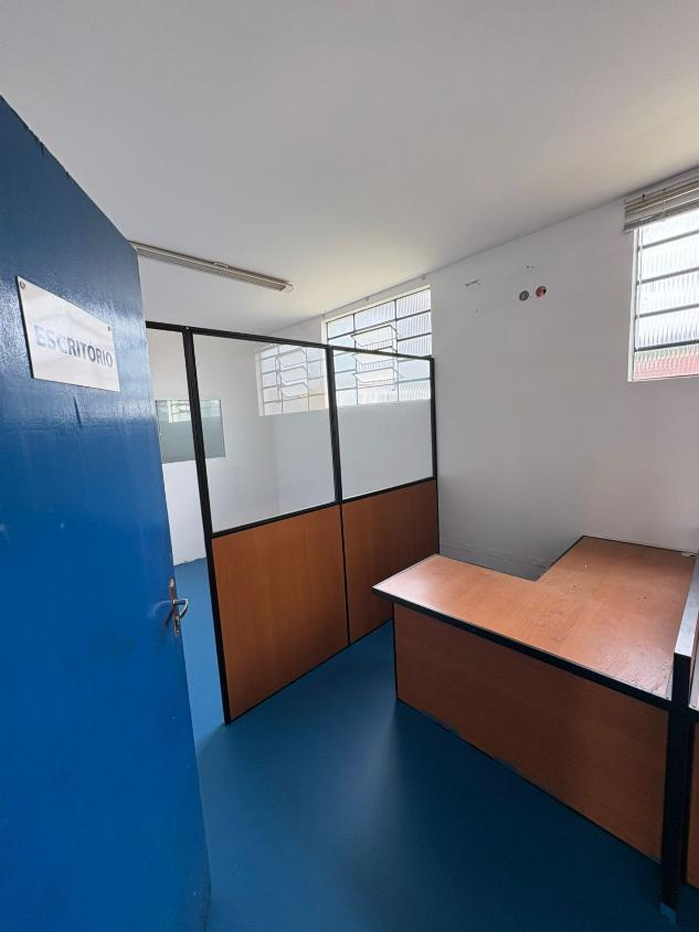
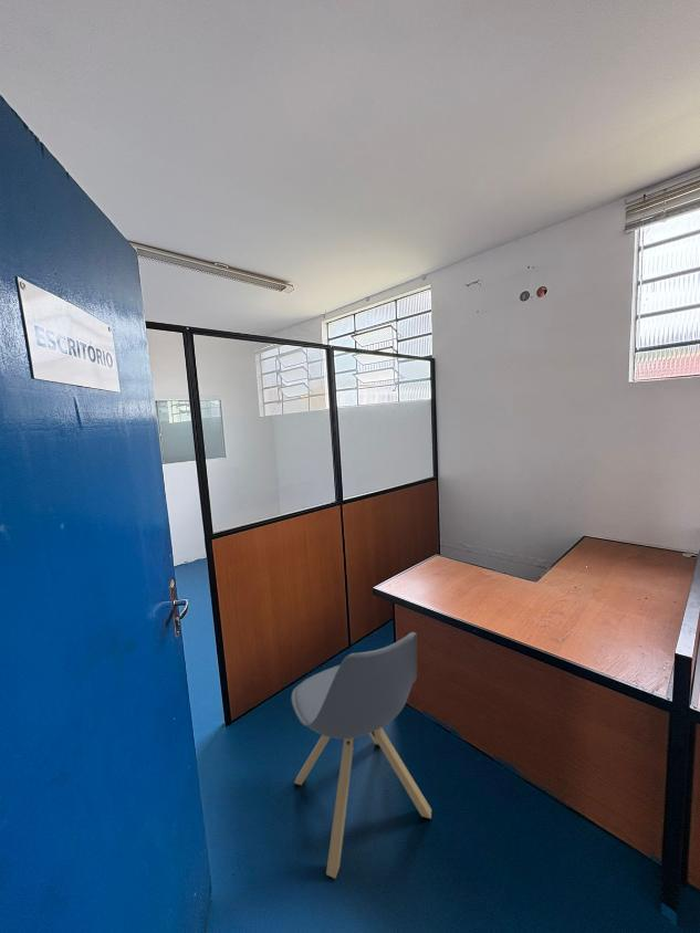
+ chair [290,631,432,880]
